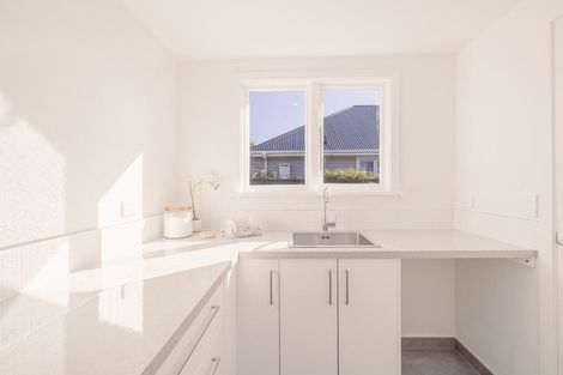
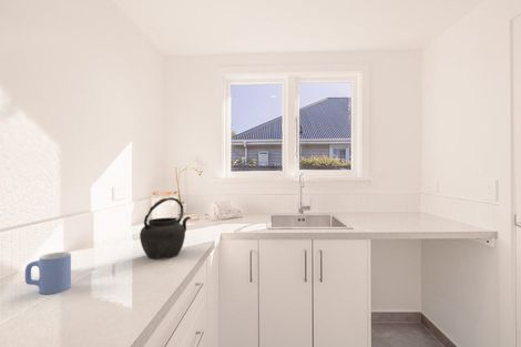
+ kettle [139,196,192,259]
+ mug [24,251,72,295]
